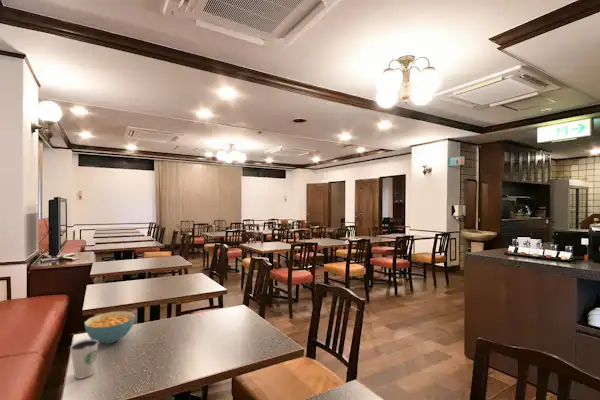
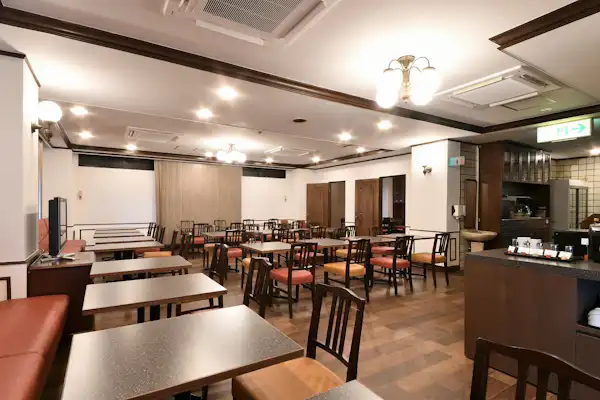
- cereal bowl [83,310,136,344]
- dixie cup [69,338,99,380]
